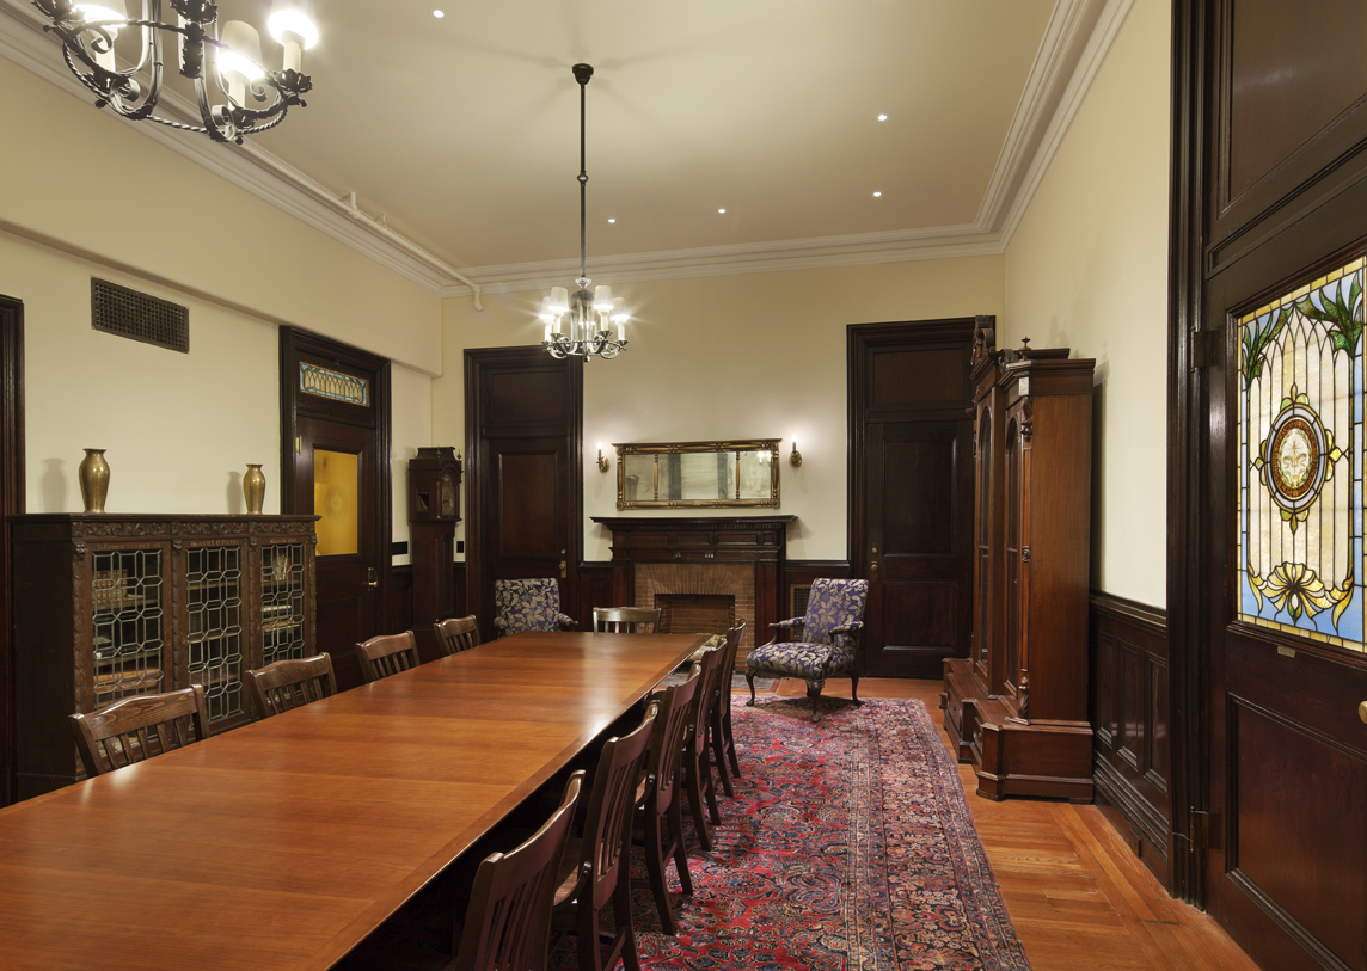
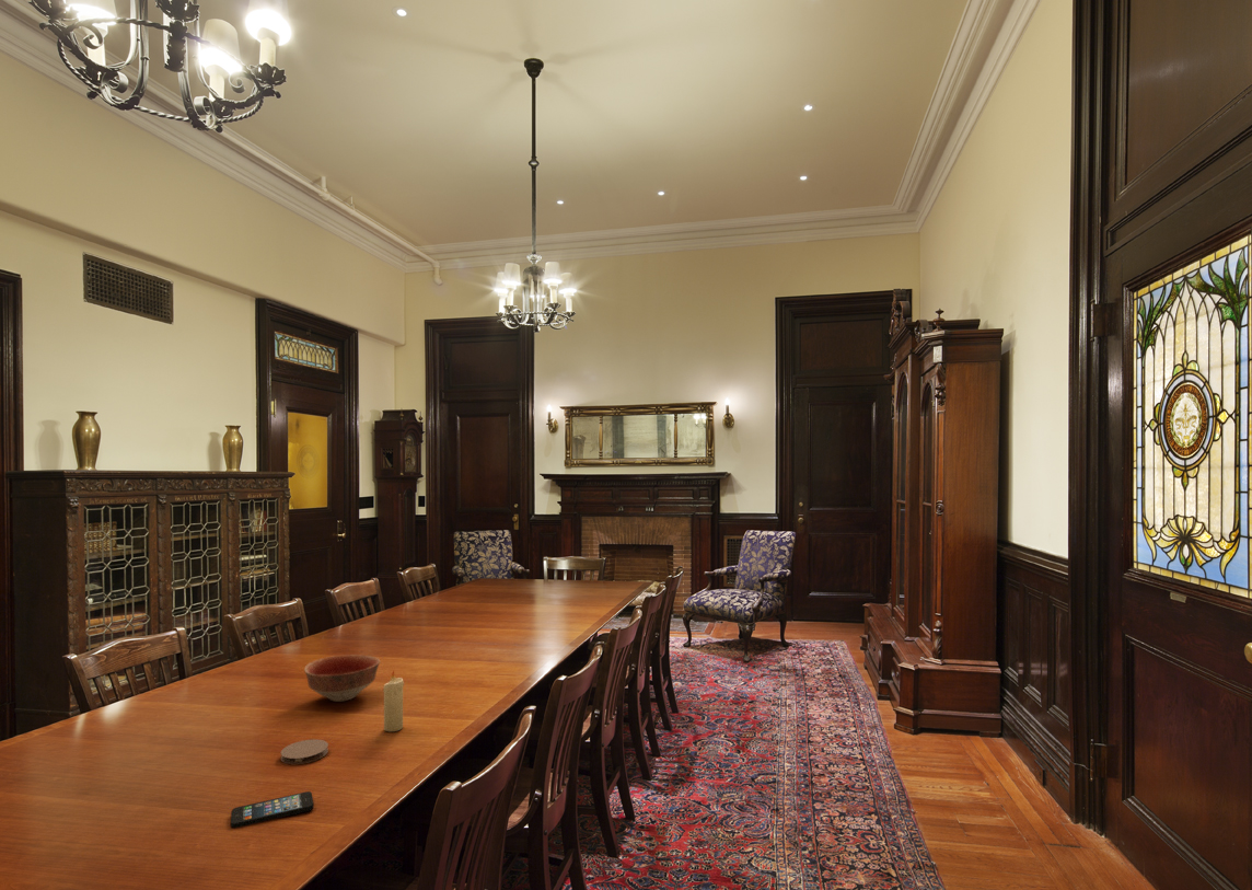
+ bowl [303,654,381,703]
+ candle [382,670,405,732]
+ coaster [280,738,329,765]
+ smartphone [230,790,315,829]
